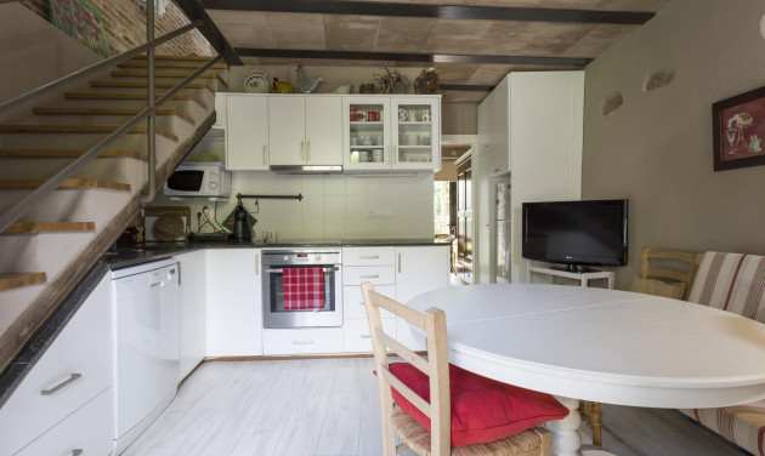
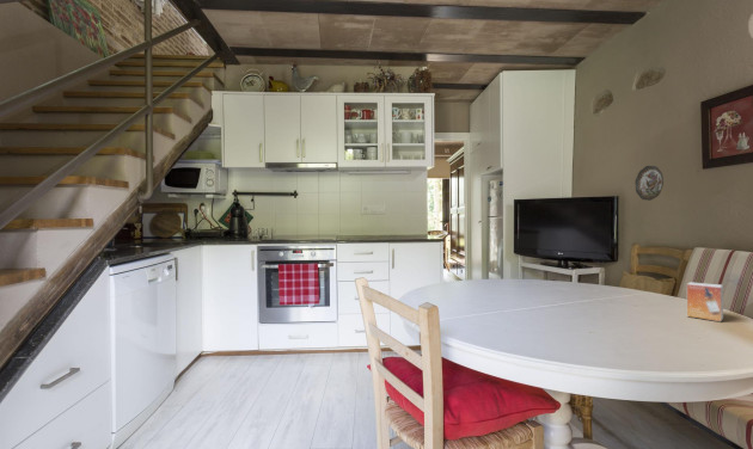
+ decorative plate [635,165,665,202]
+ small box [686,281,724,322]
